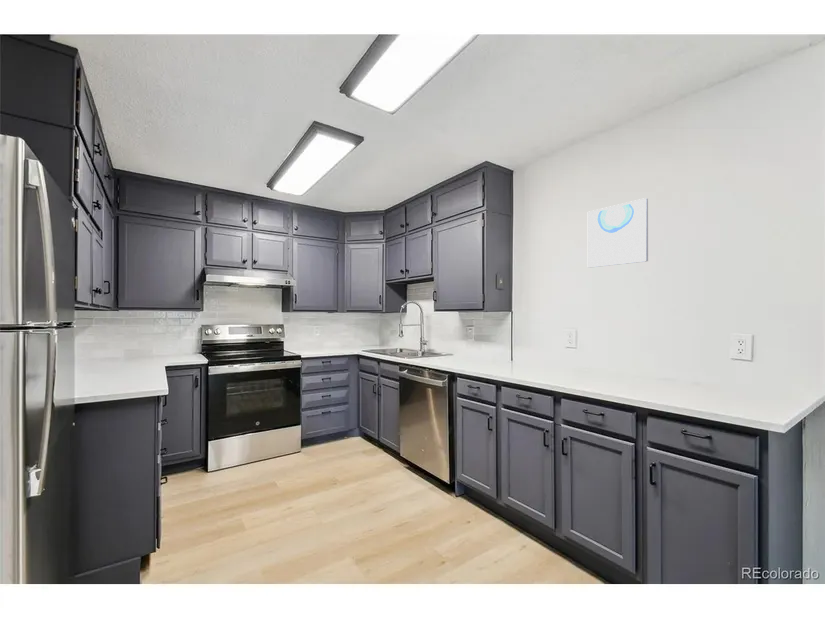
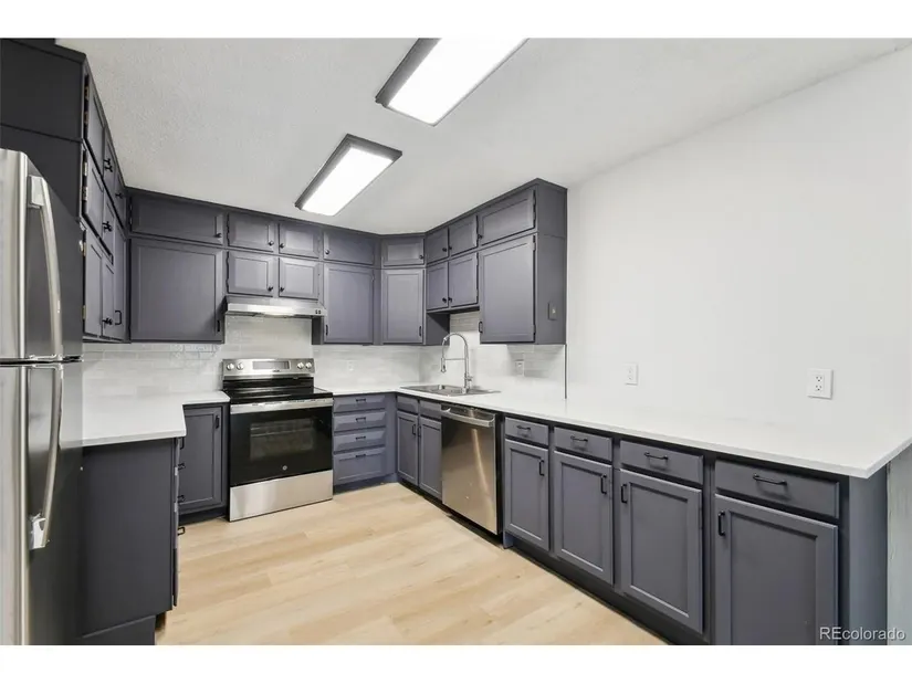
- wall art [587,197,649,268]
